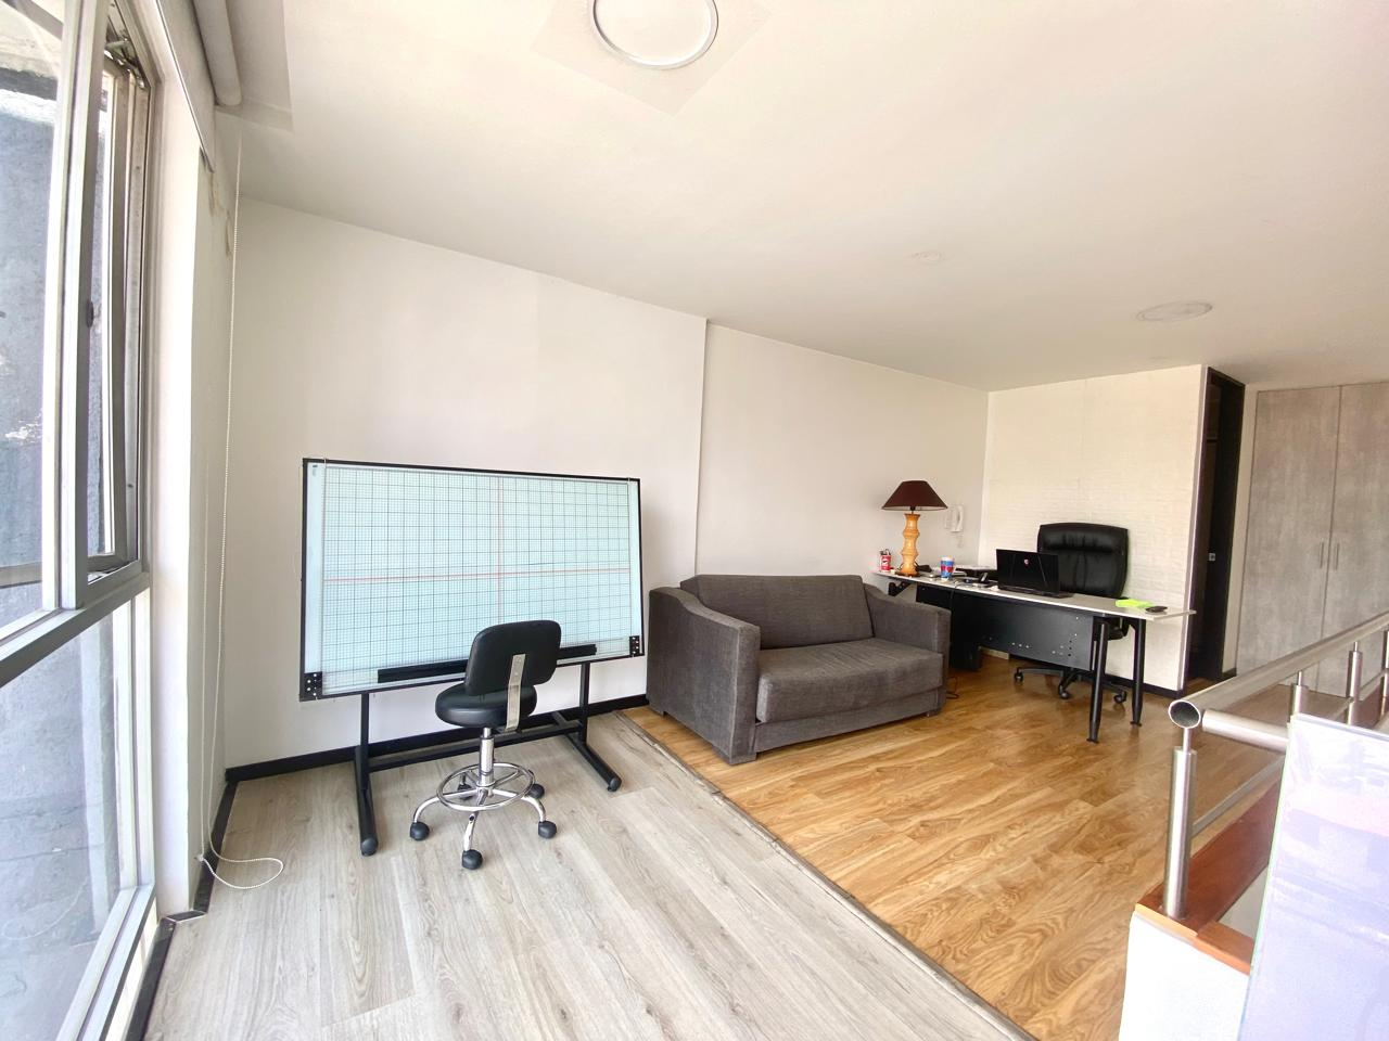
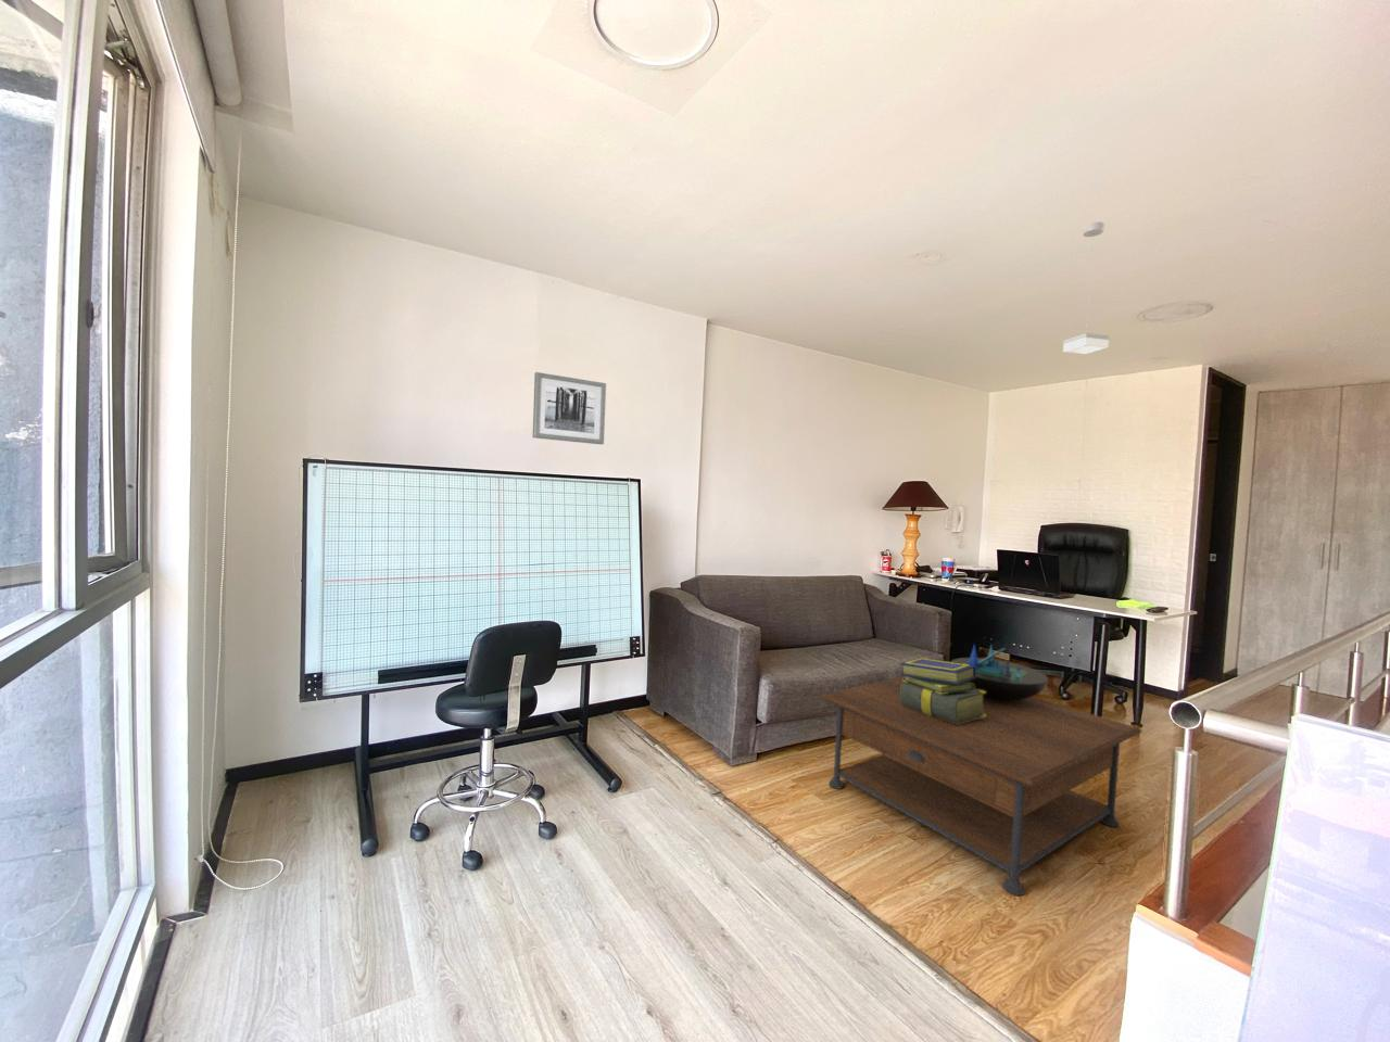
+ stack of books [901,657,986,723]
+ wall art [532,371,607,445]
+ pendant lamp [1062,221,1110,355]
+ coffee table [819,676,1143,896]
+ decorative bowl [949,642,1049,701]
